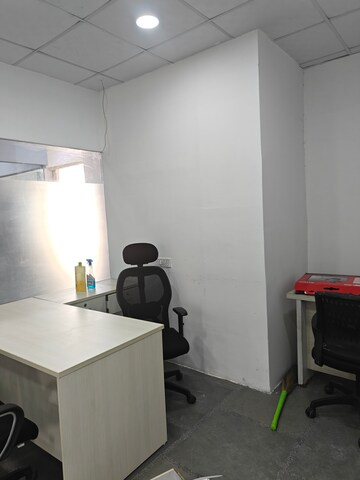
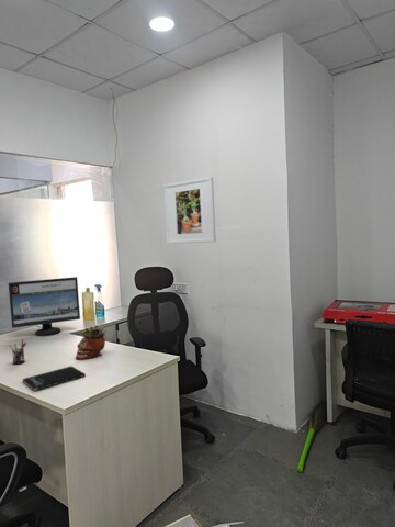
+ notebook [22,366,87,392]
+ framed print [162,176,217,245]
+ computer monitor [8,276,81,337]
+ pen holder [8,338,27,366]
+ succulent planter [75,324,108,360]
